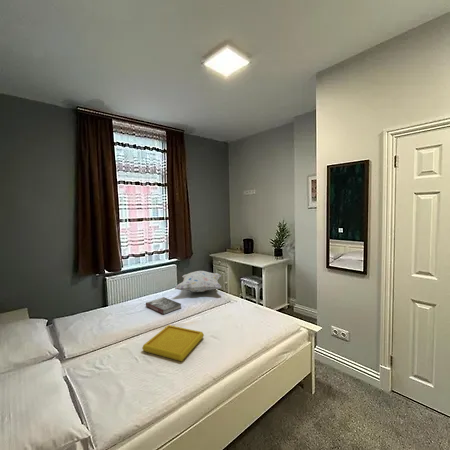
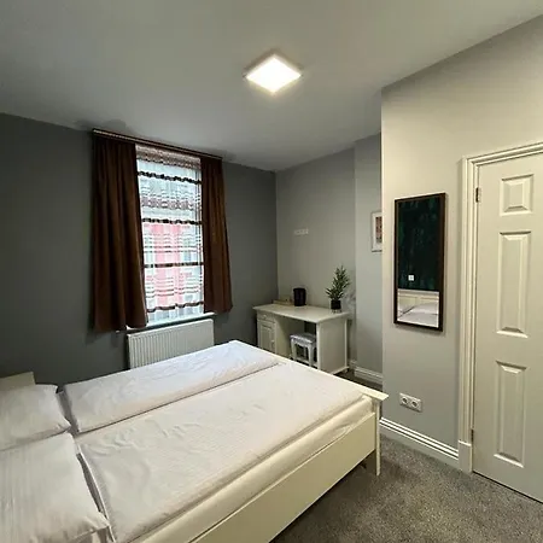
- decorative pillow [174,270,222,293]
- serving tray [141,324,205,362]
- book [145,296,182,315]
